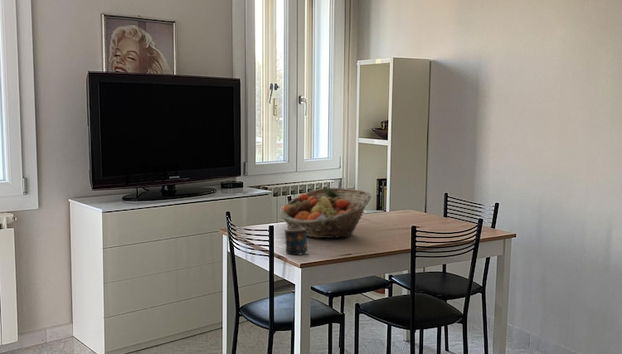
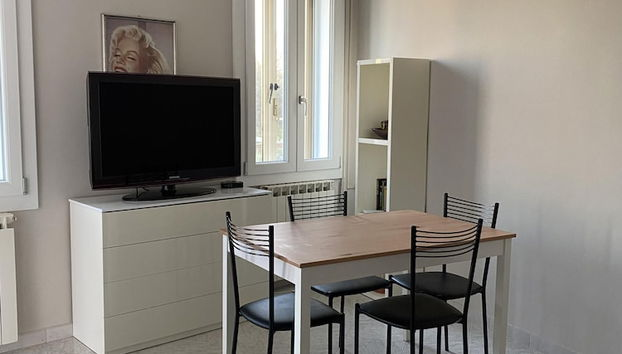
- fruit basket [278,187,372,239]
- candle [284,226,310,256]
